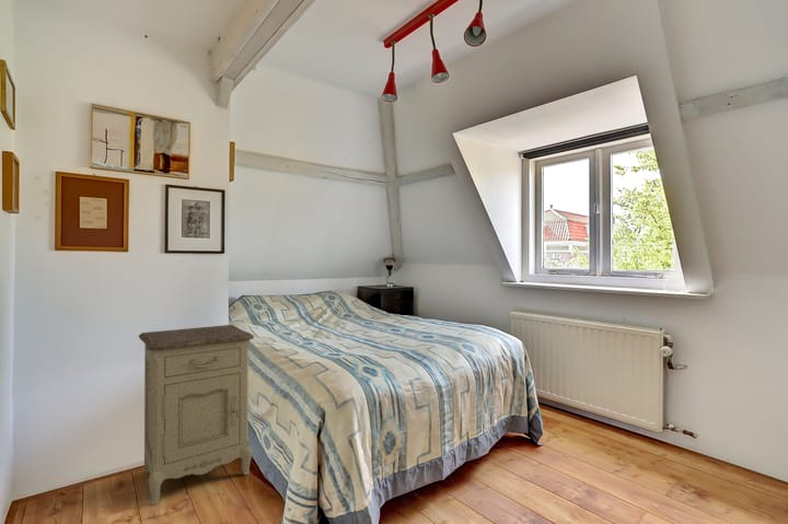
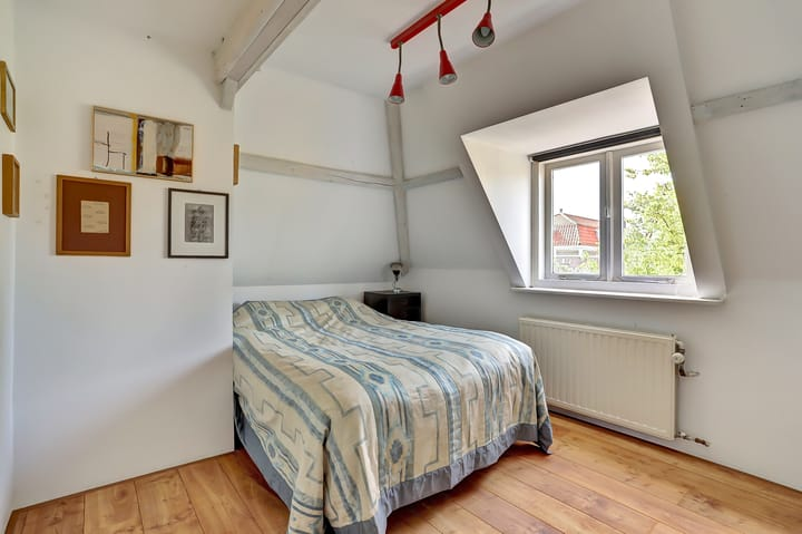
- nightstand [138,324,255,506]
